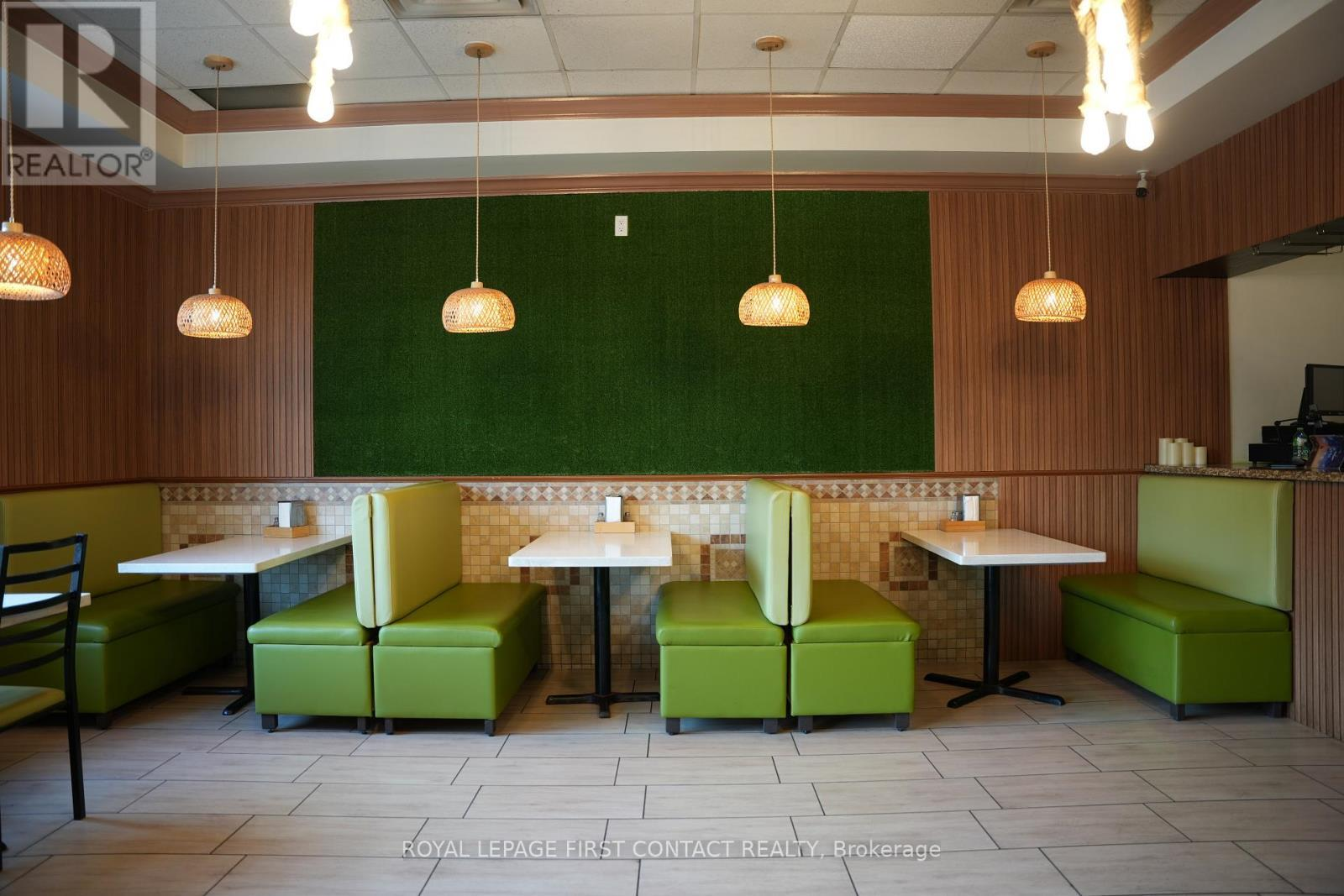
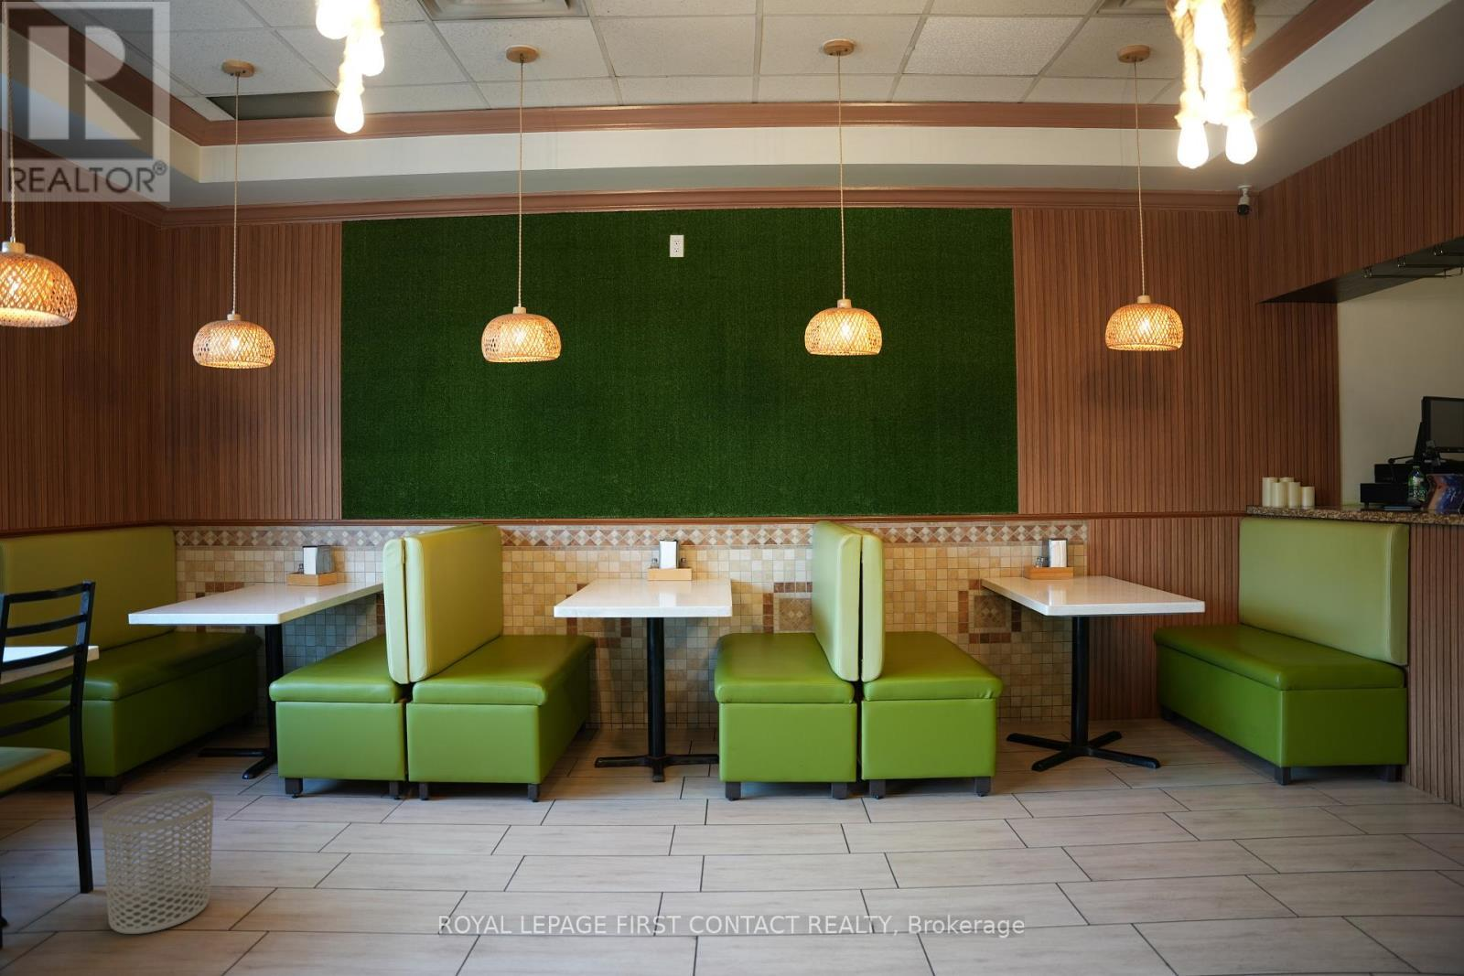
+ waste bin [101,790,215,935]
